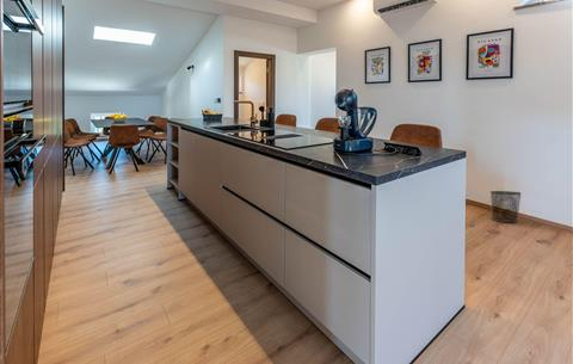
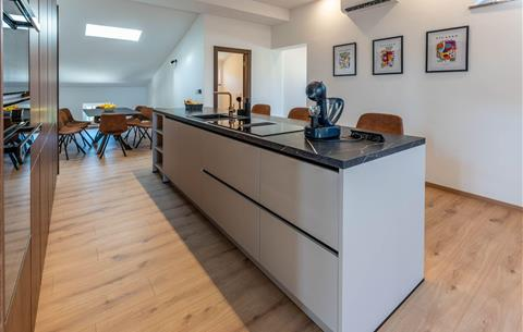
- waste bin [489,190,522,223]
